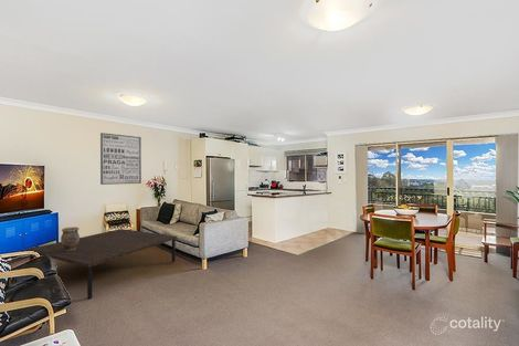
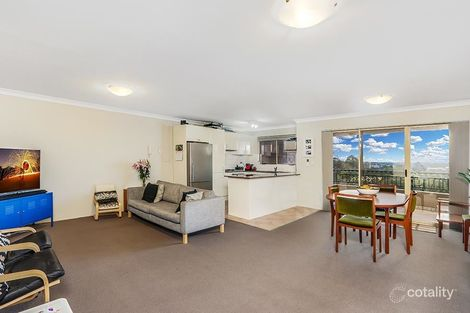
- ceramic pot [60,226,81,251]
- wall art [99,132,142,186]
- coffee table [27,228,178,300]
